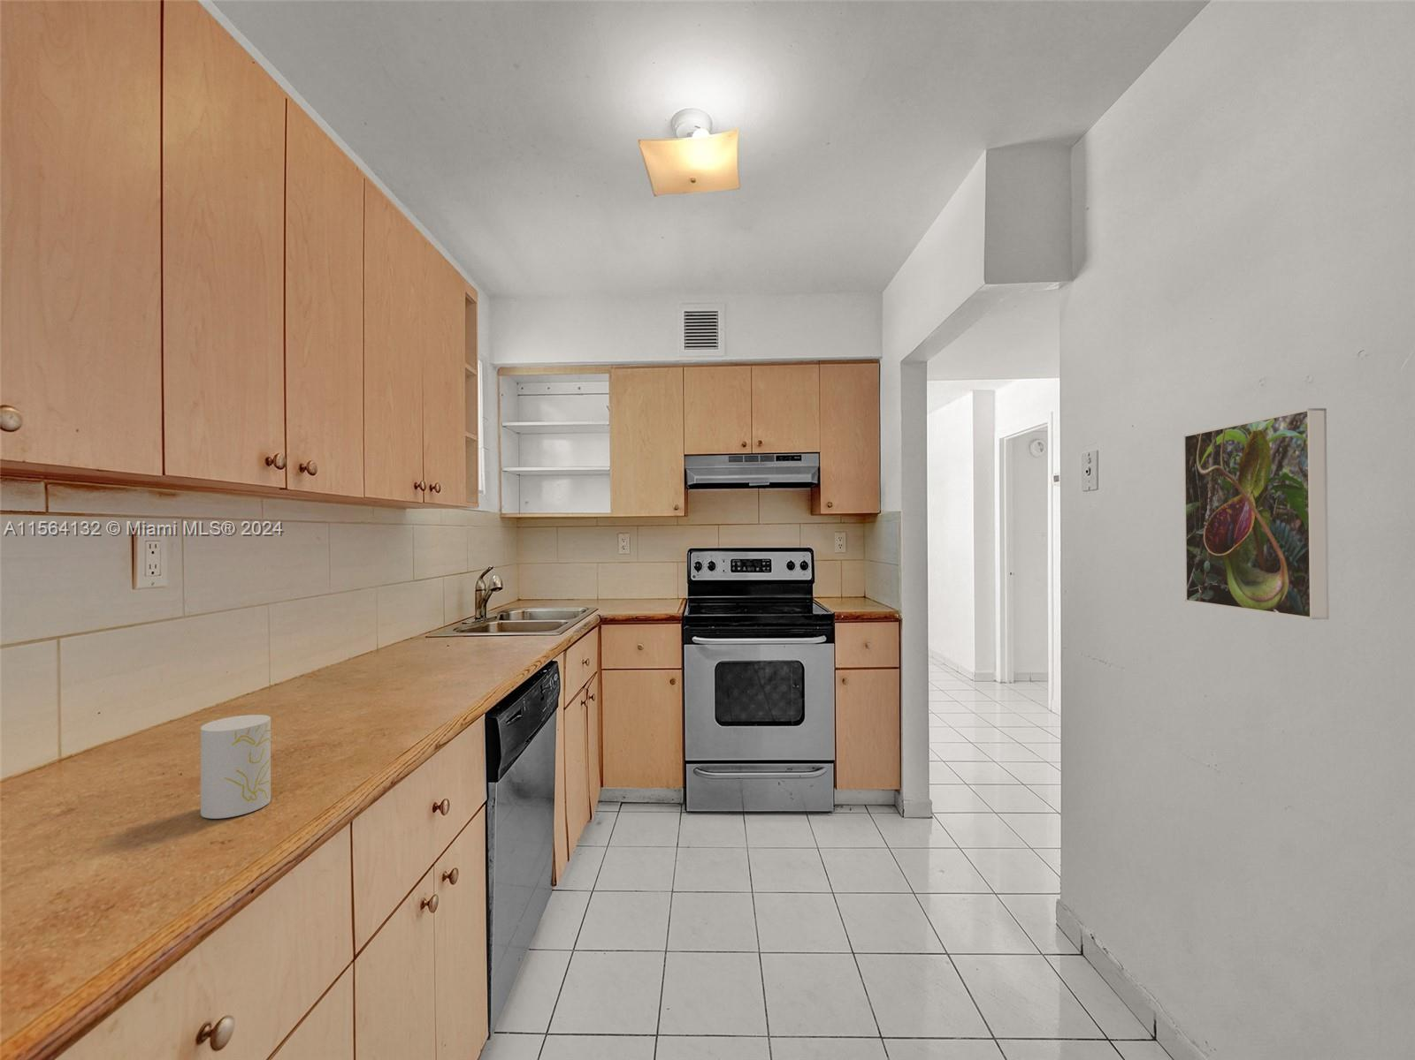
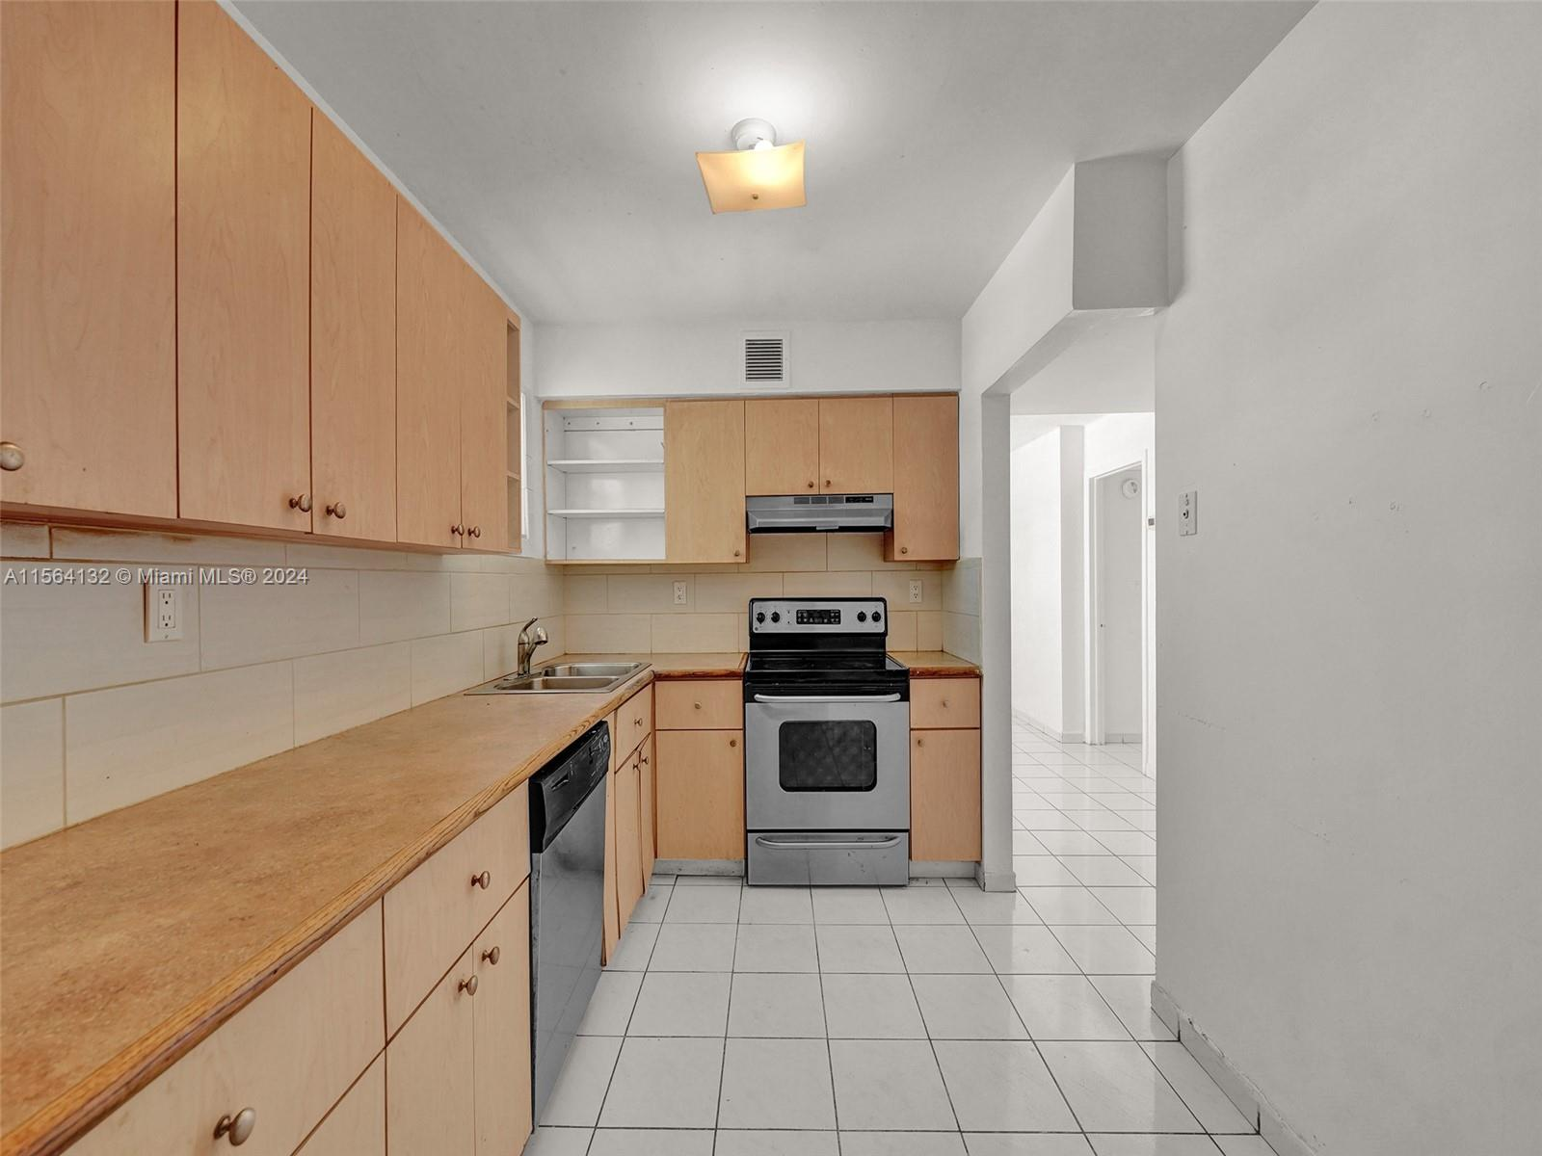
- cup [199,714,272,819]
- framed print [1182,408,1330,620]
